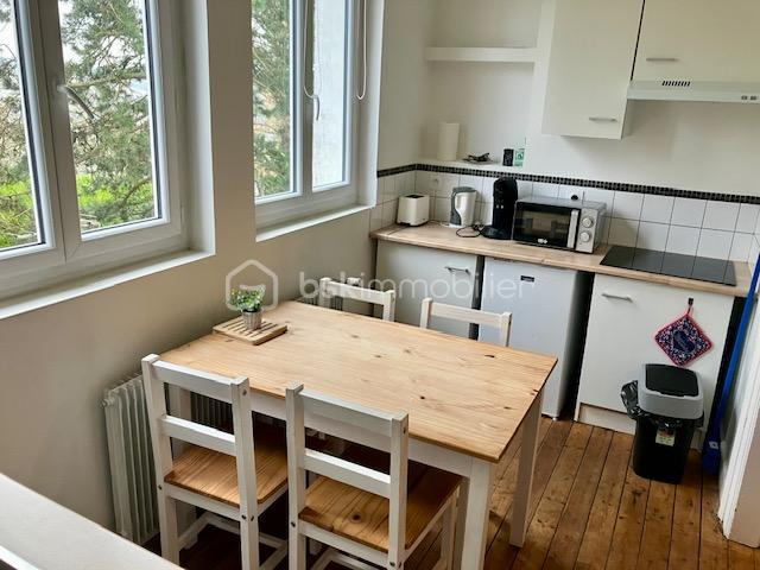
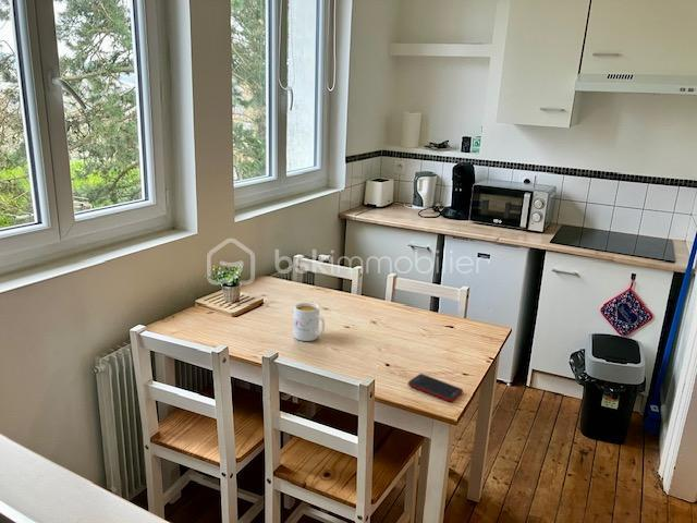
+ mug [293,301,326,342]
+ cell phone [407,373,464,403]
